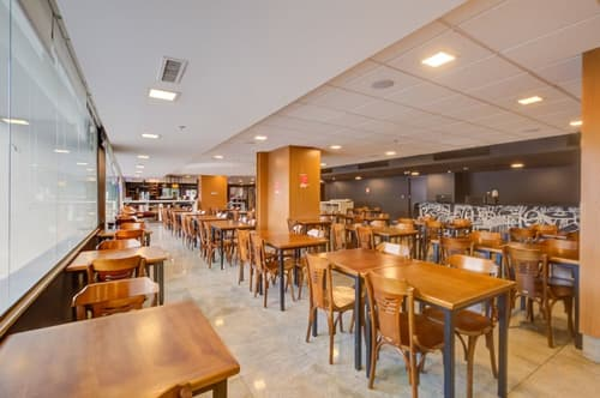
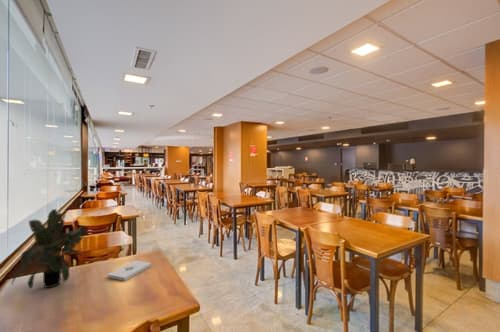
+ potted plant [10,208,89,289]
+ notepad [107,260,152,282]
